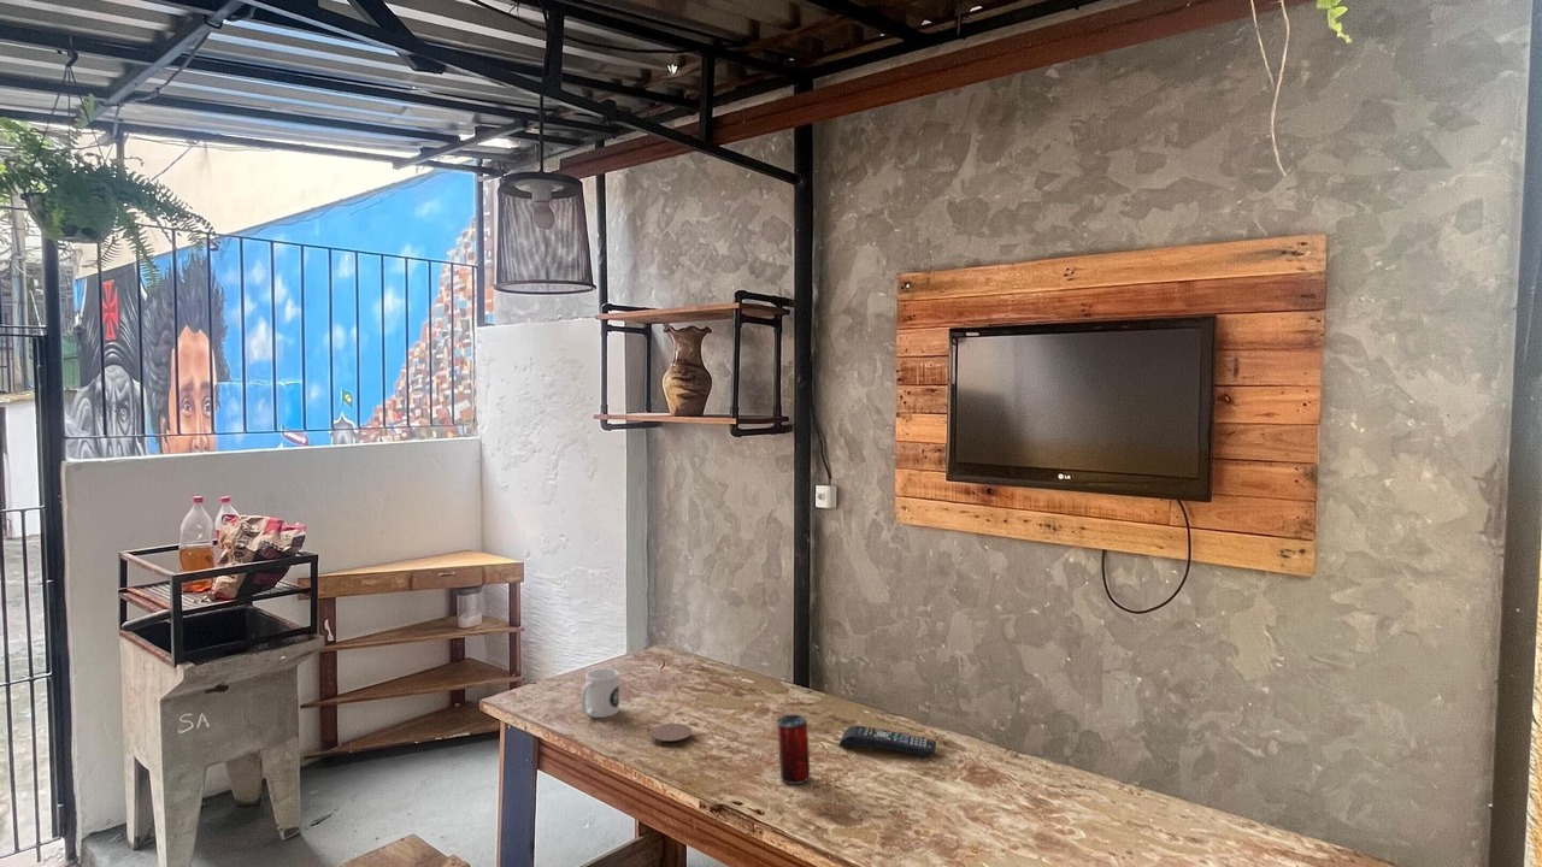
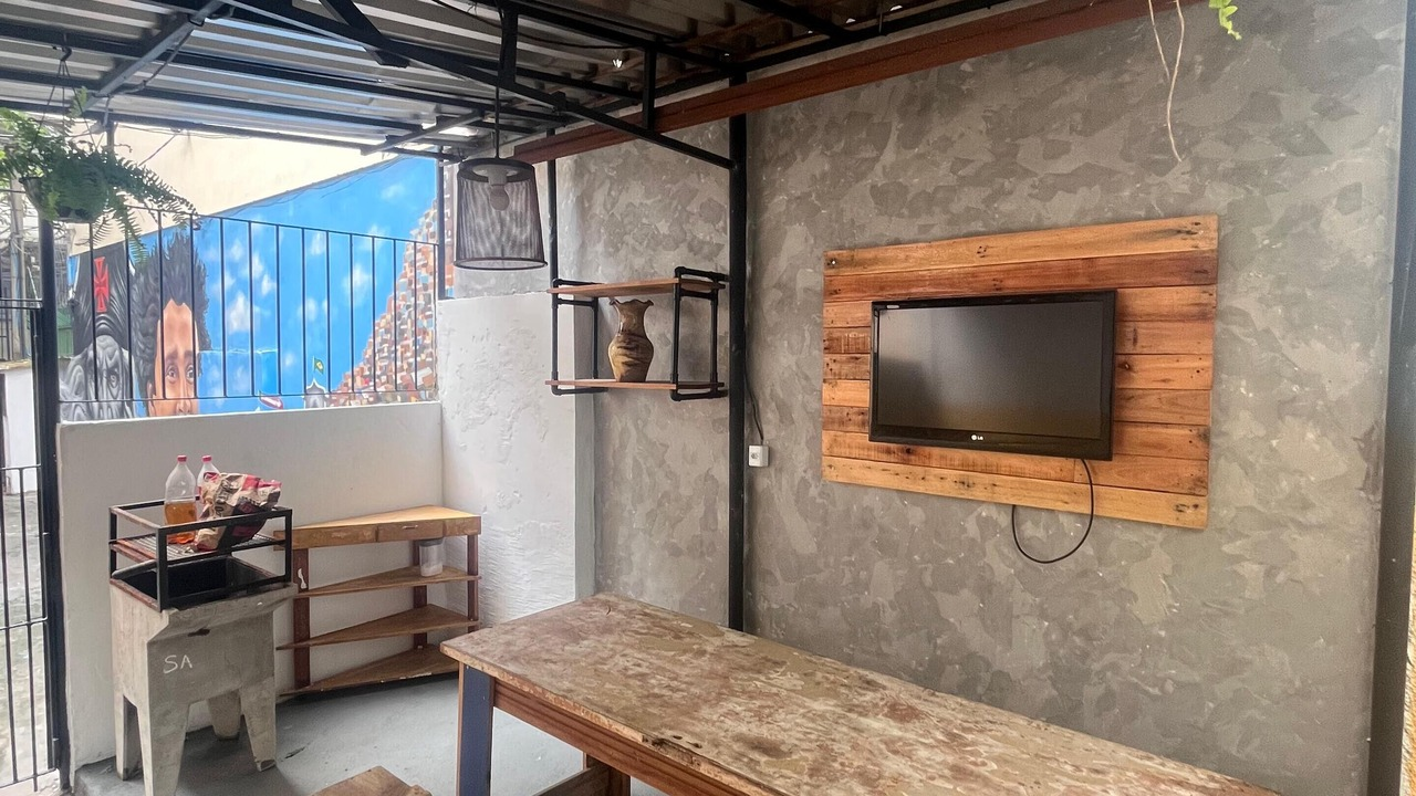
- mug [579,667,620,719]
- coaster [649,722,694,748]
- beverage can [776,713,812,785]
- remote control [837,725,937,757]
